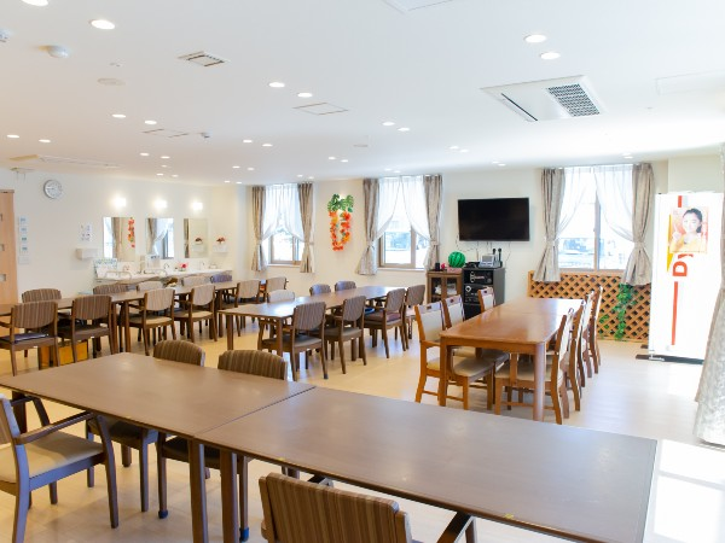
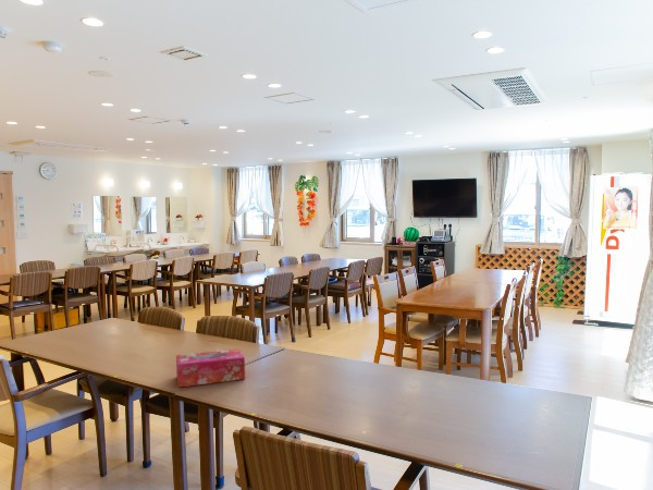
+ tissue box [175,347,246,389]
